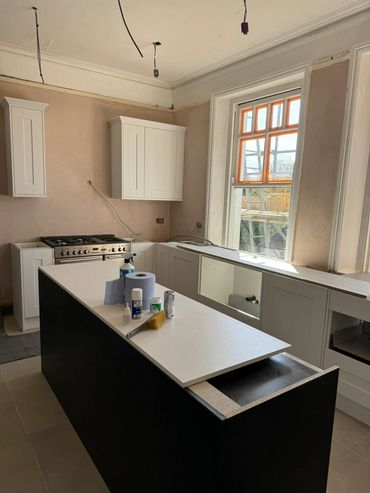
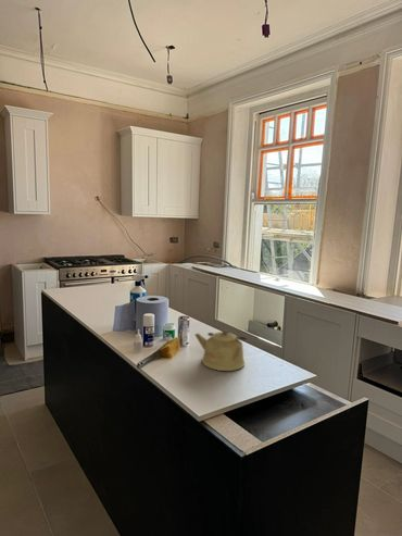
+ kettle [193,328,248,372]
